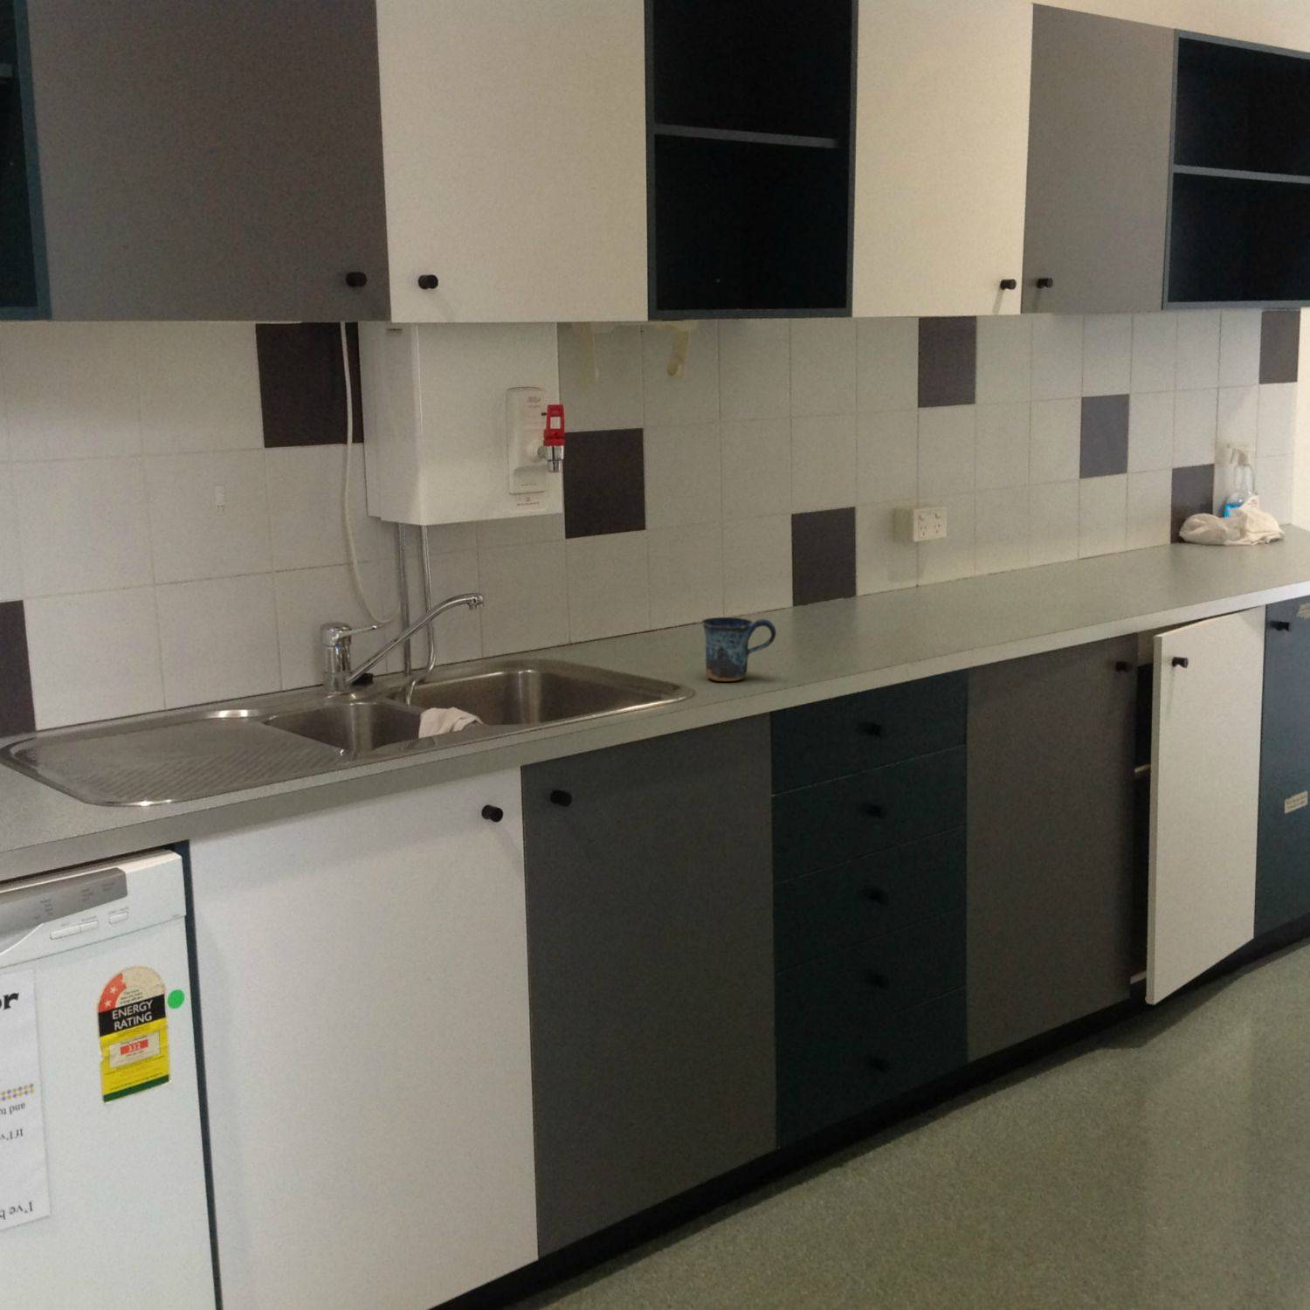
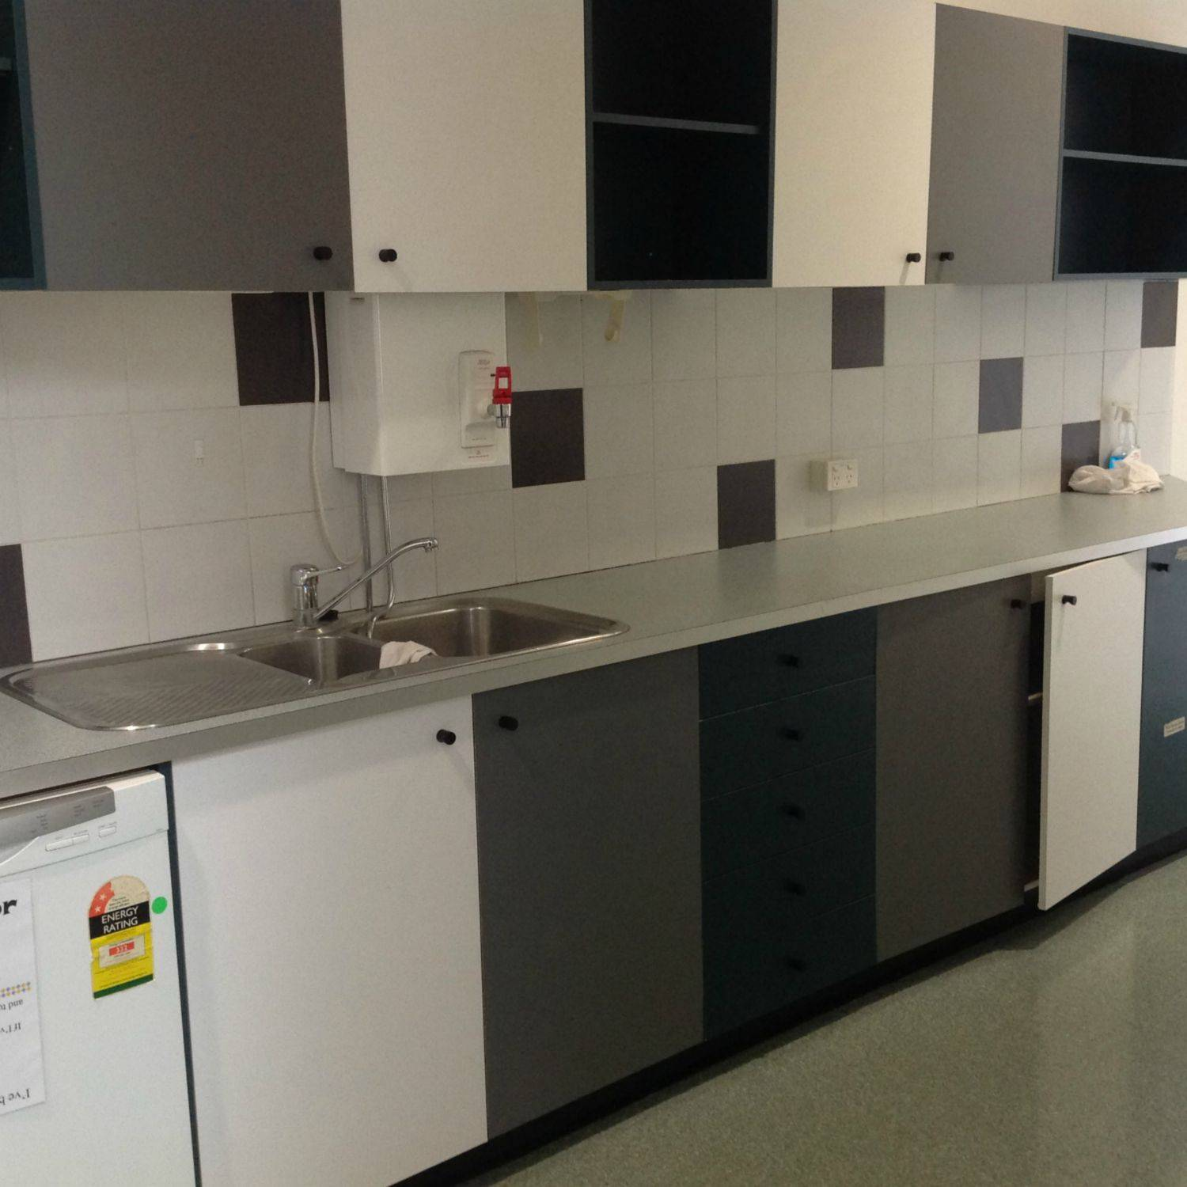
- mug [701,617,777,683]
